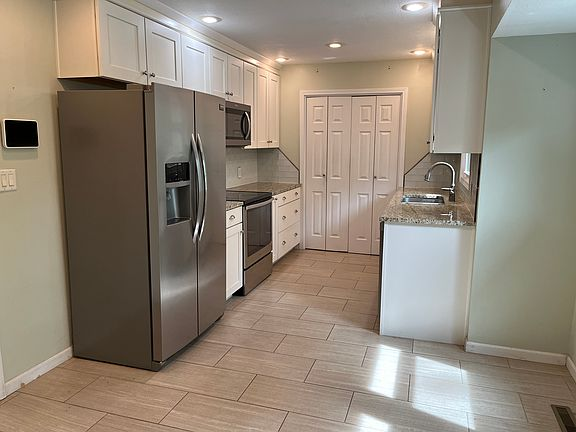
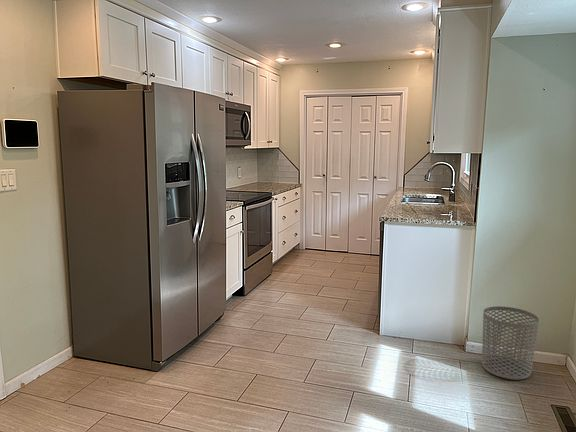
+ waste bin [481,305,540,381]
